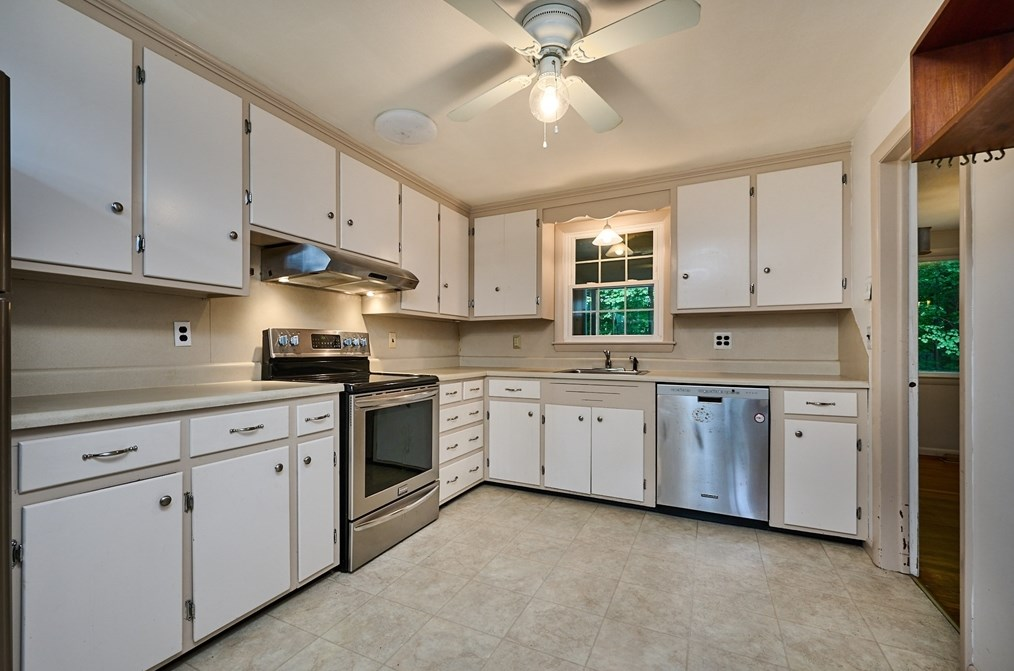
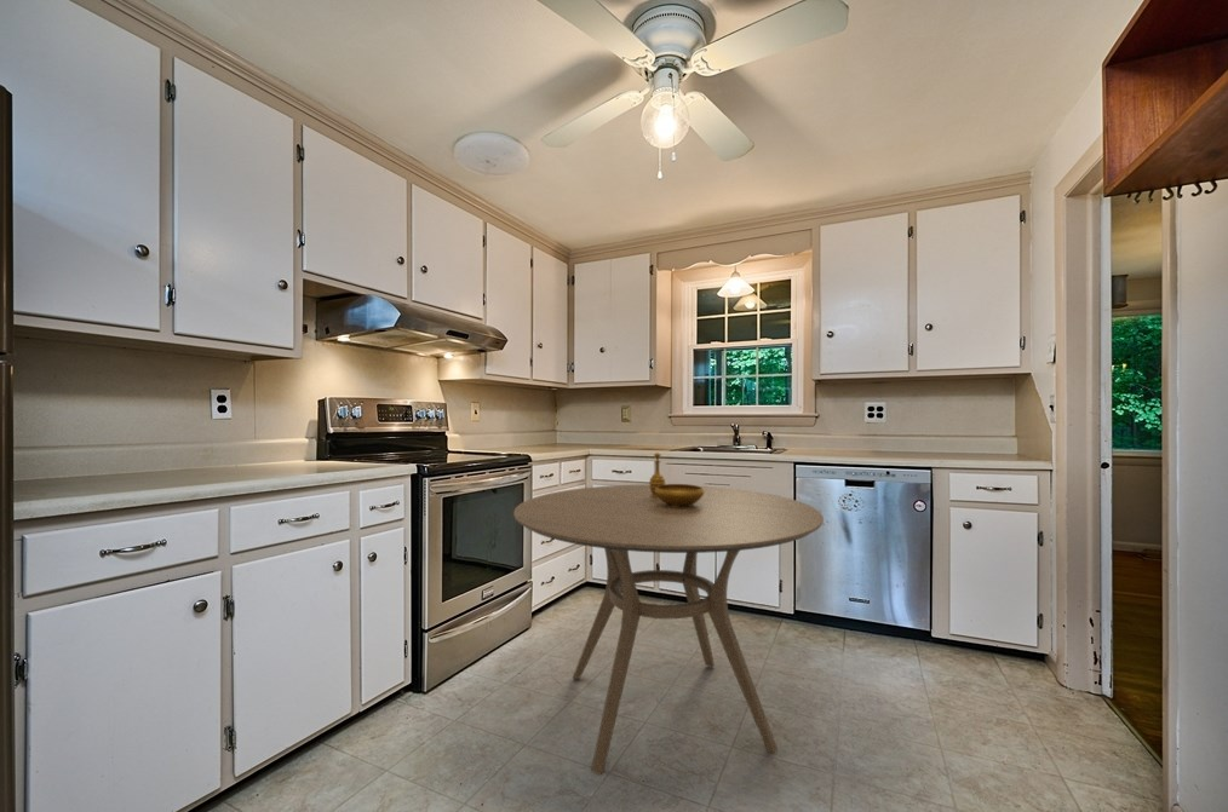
+ dining table [512,484,825,776]
+ decorative bowl [648,451,704,507]
